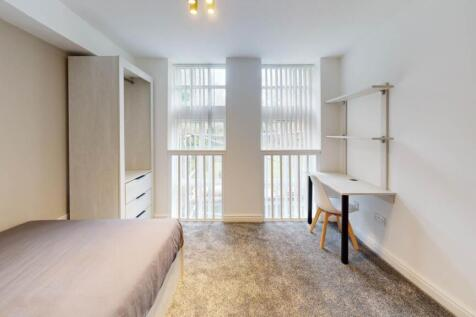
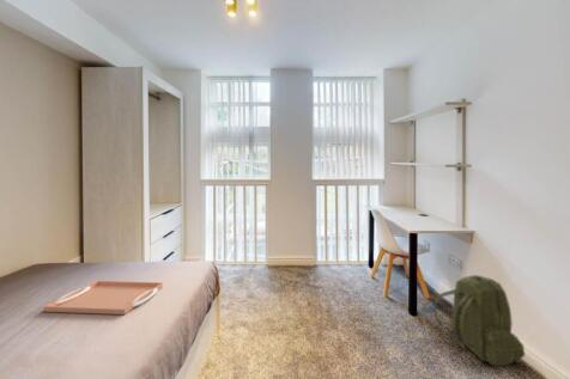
+ serving tray [43,280,164,316]
+ backpack [432,274,526,367]
